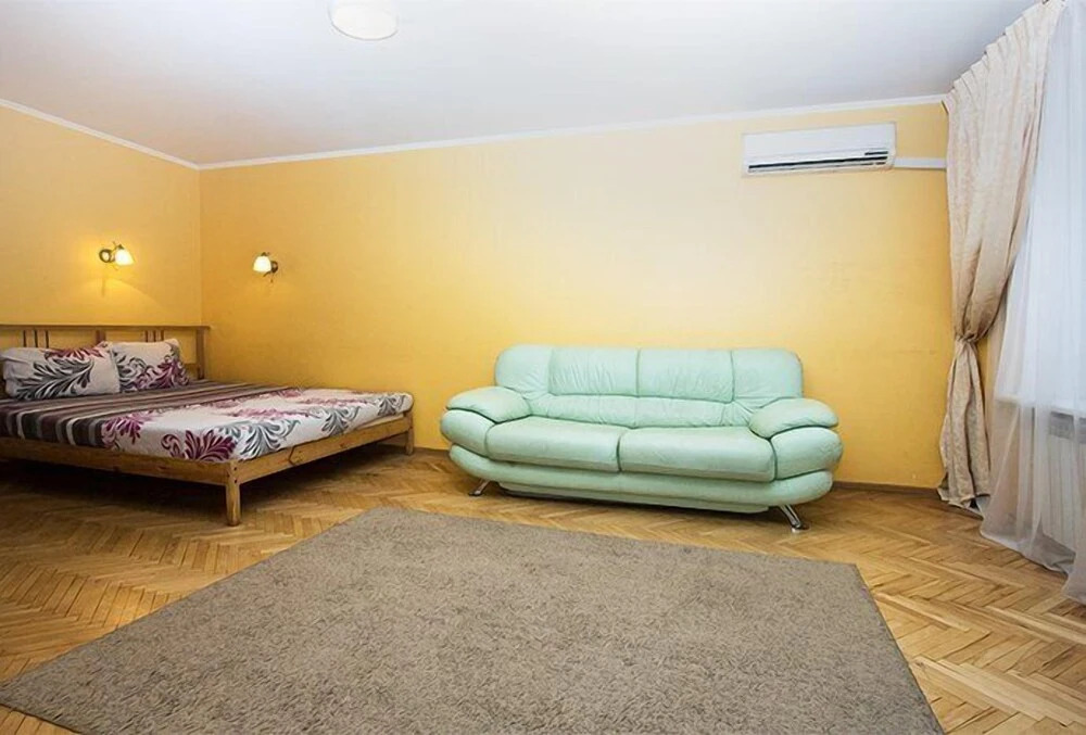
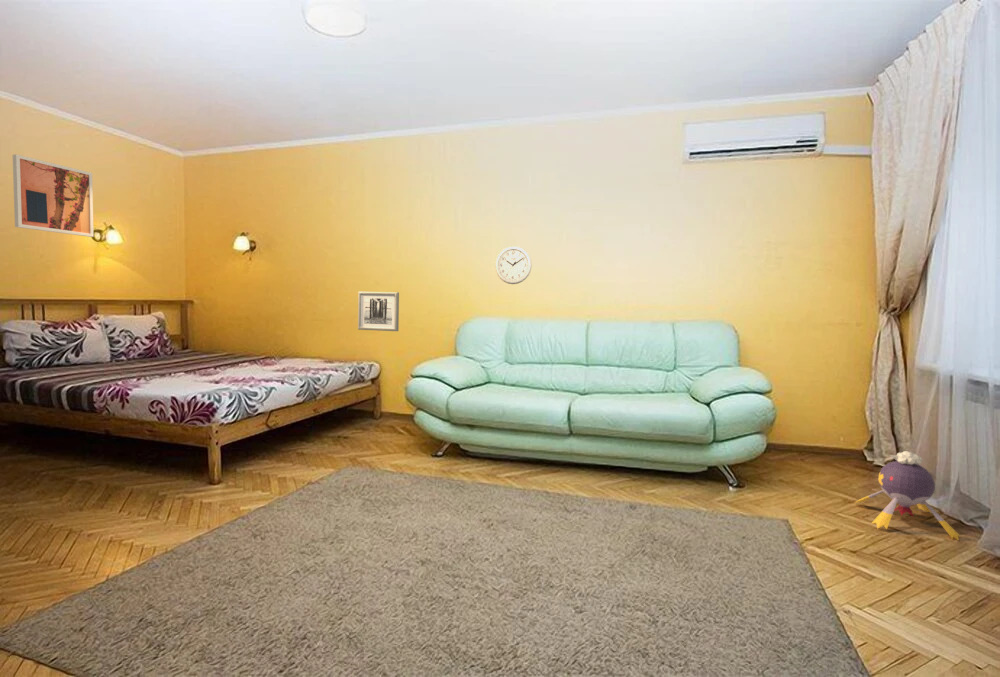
+ wall art [12,153,95,238]
+ plush toy [853,450,962,541]
+ wall art [357,291,400,332]
+ wall clock [494,245,533,285]
